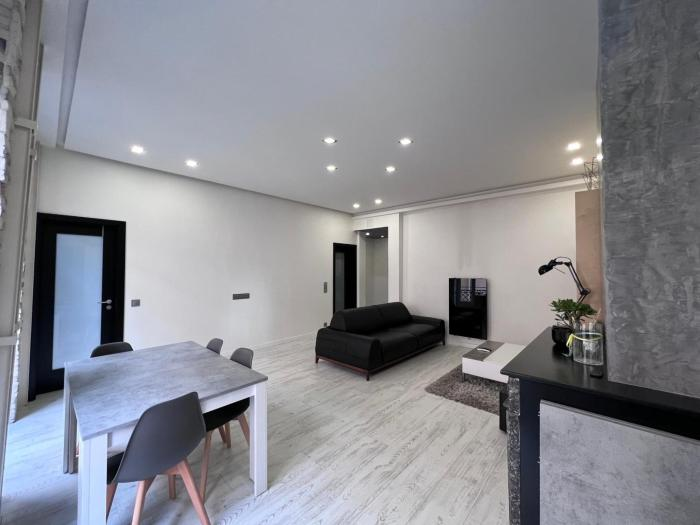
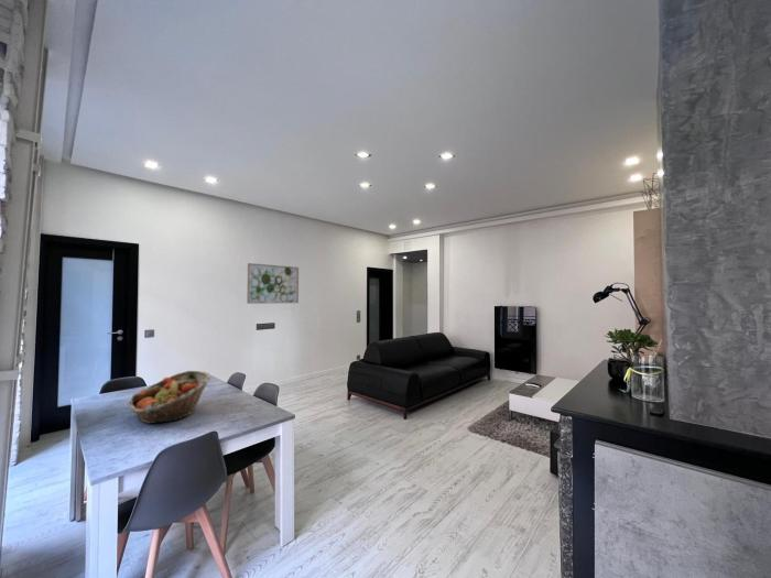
+ wall art [246,262,300,305]
+ fruit basket [127,370,213,425]
